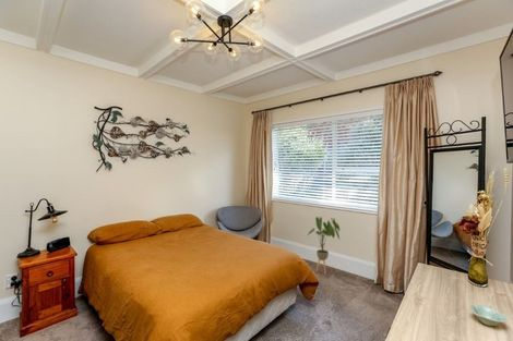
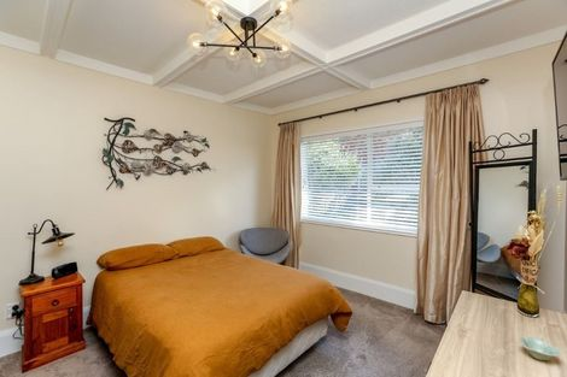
- house plant [307,216,341,276]
